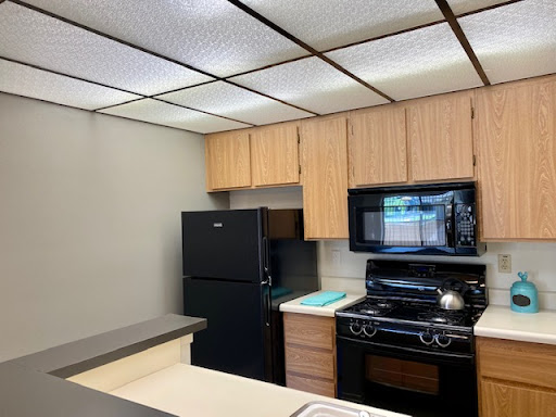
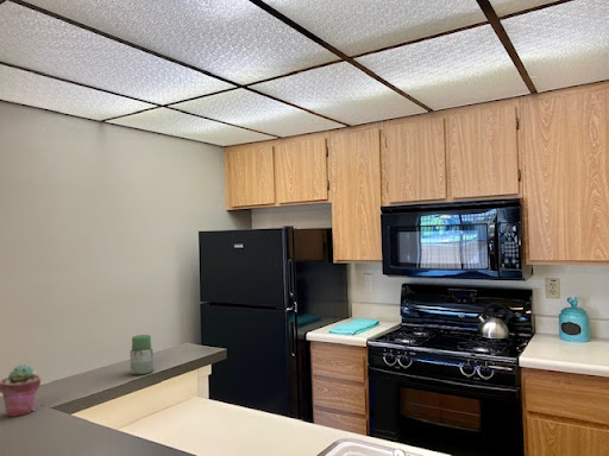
+ jar [128,334,155,375]
+ potted succulent [0,363,42,418]
